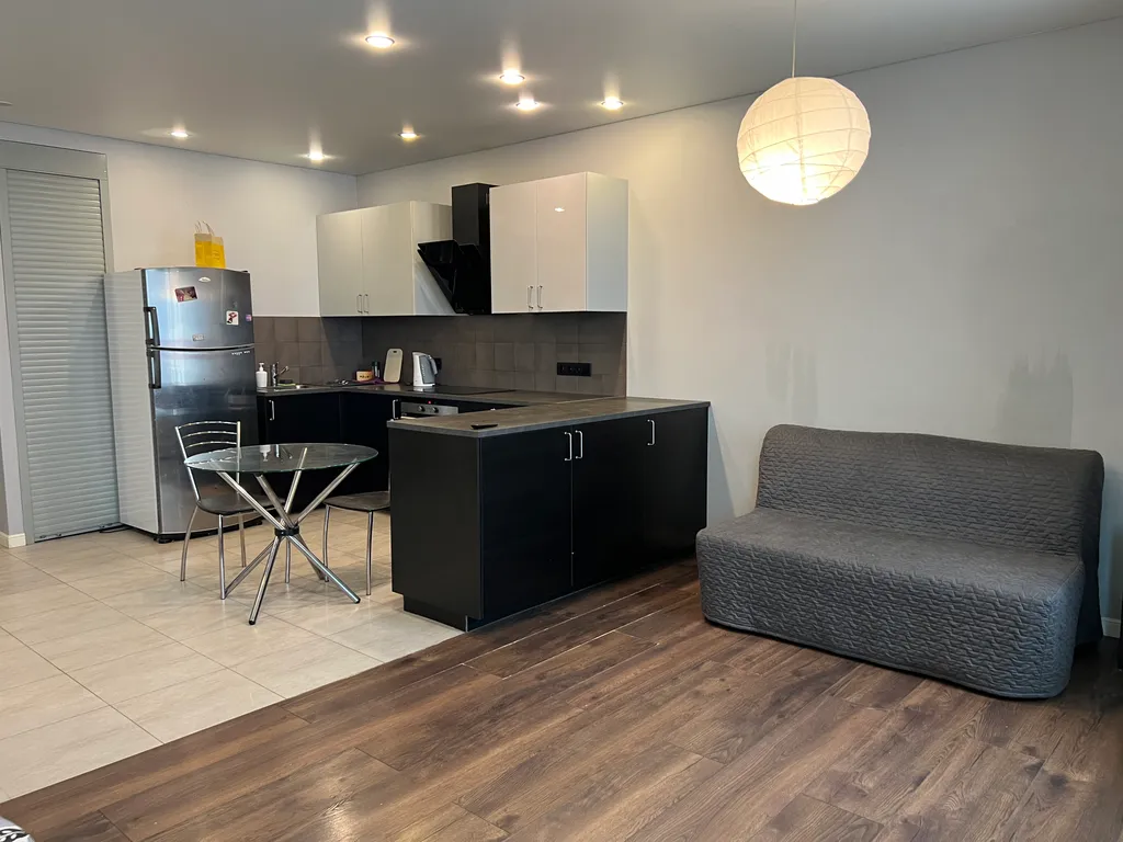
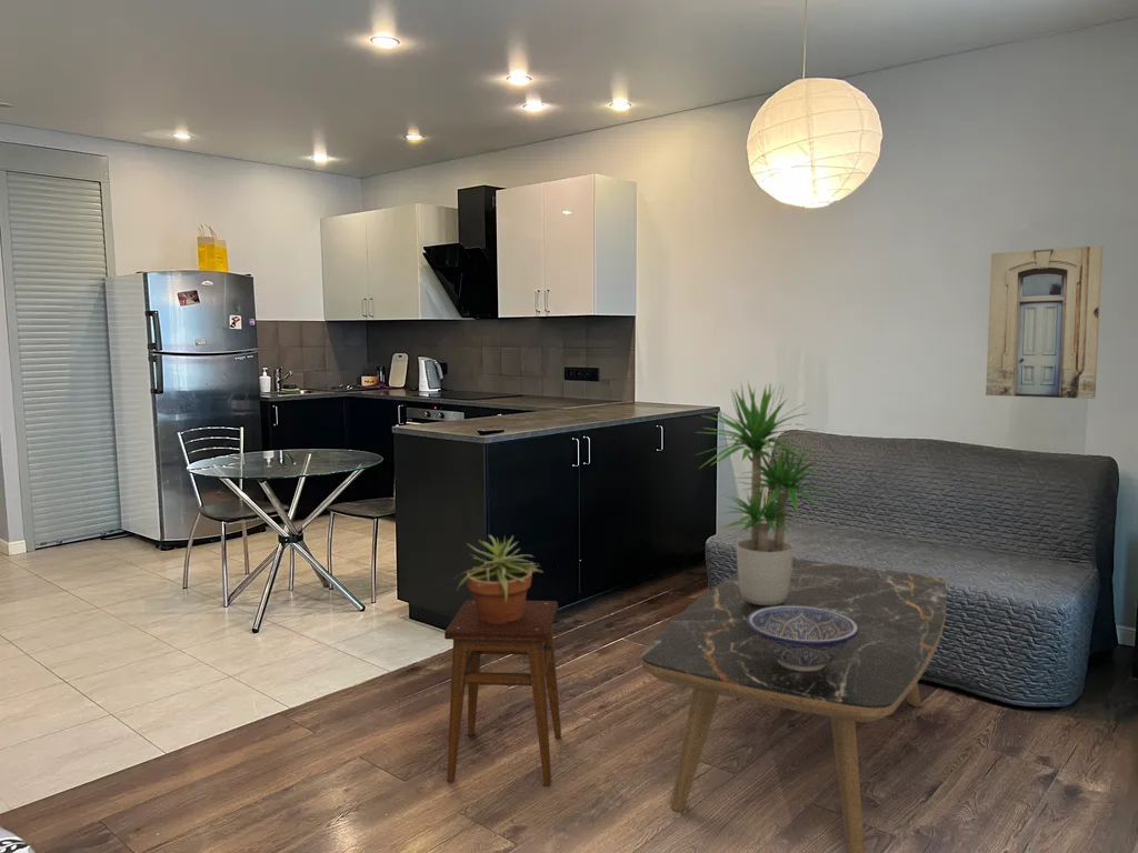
+ stool [443,599,562,786]
+ potted plant [695,382,840,605]
+ coffee table [640,558,948,853]
+ potted plant [456,534,543,624]
+ decorative bowl [747,605,859,671]
+ wall art [985,244,1105,400]
